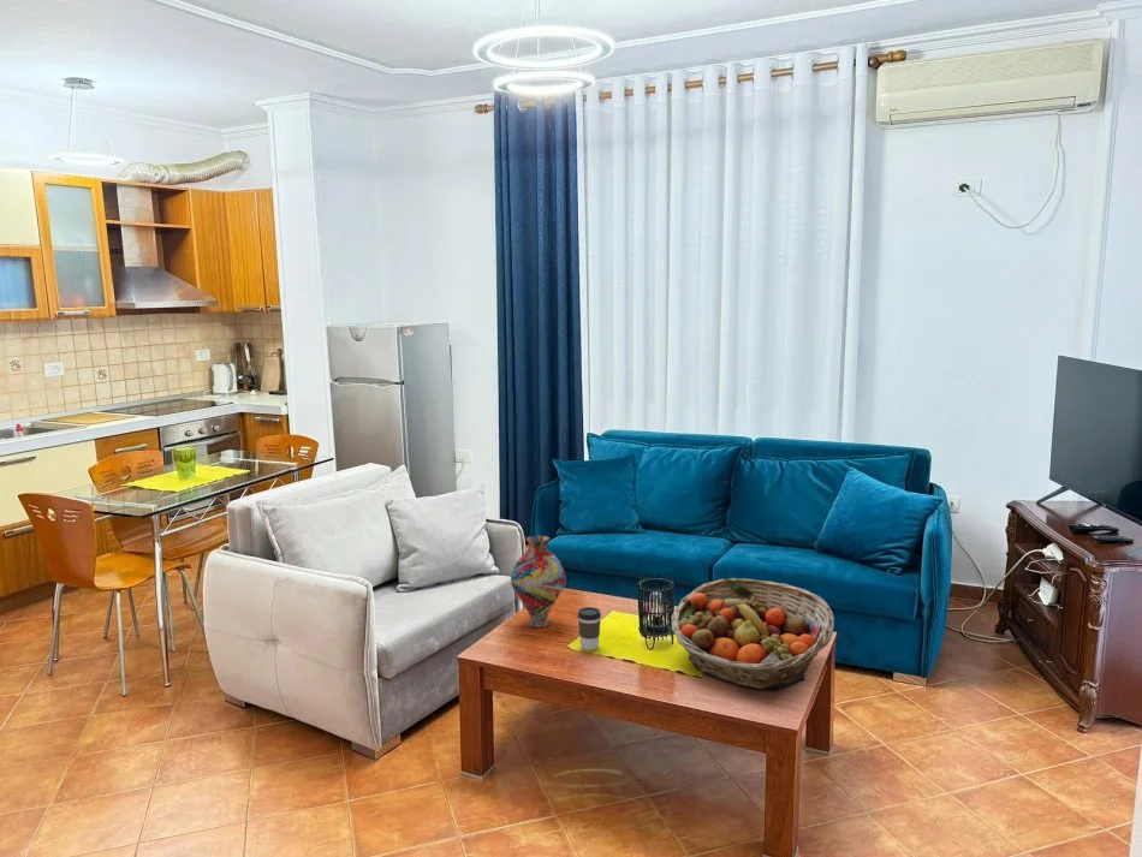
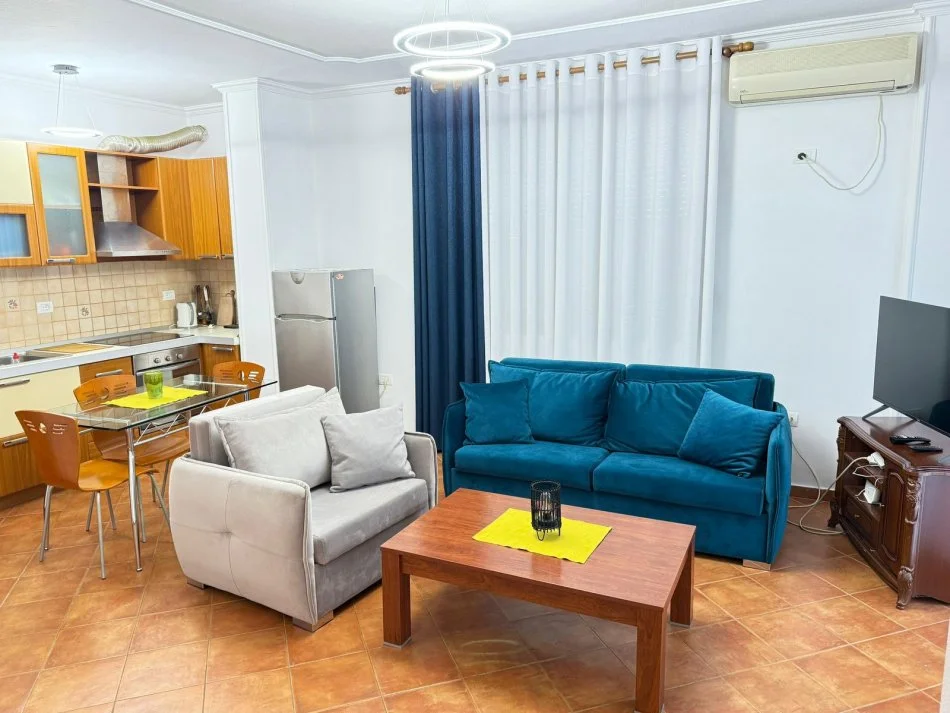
- fruit basket [670,577,835,690]
- coffee cup [577,606,602,651]
- vase [510,535,567,629]
